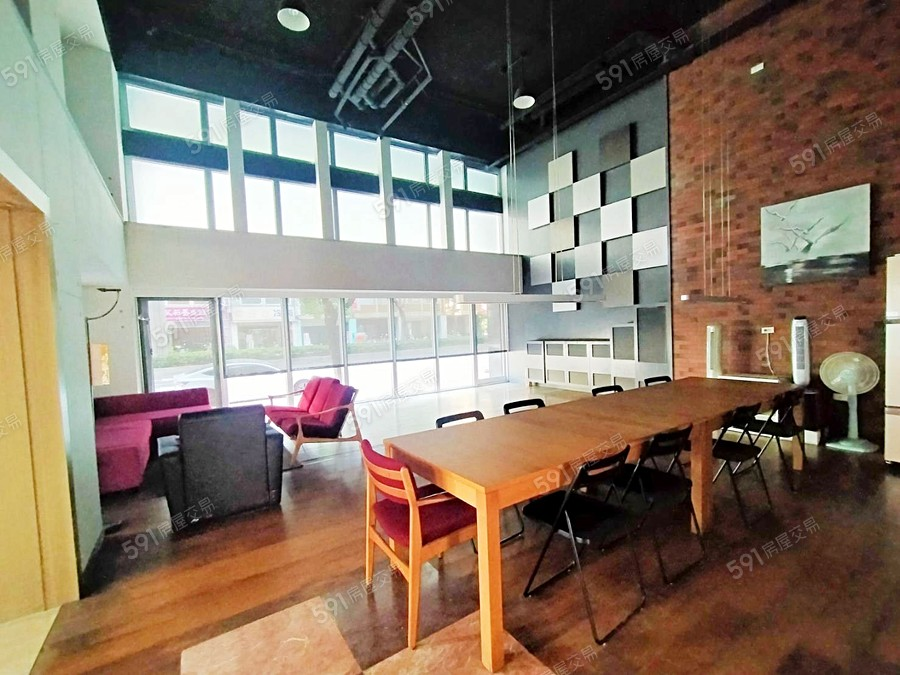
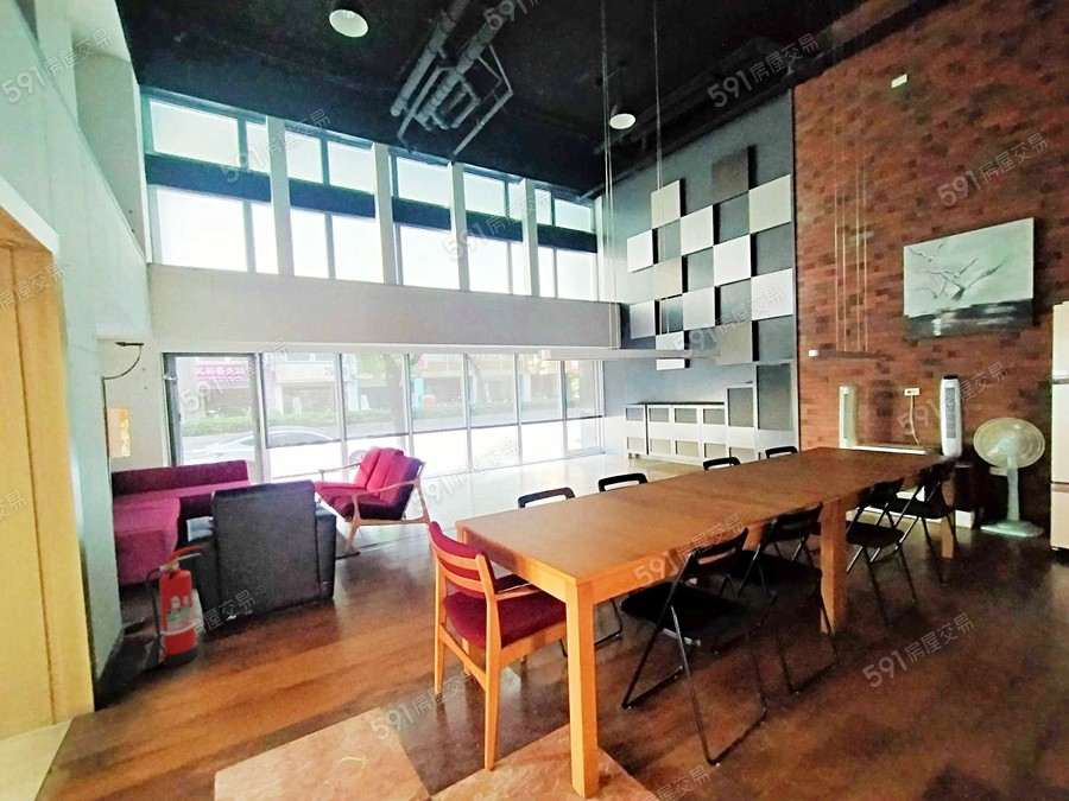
+ fire extinguisher [141,545,205,669]
